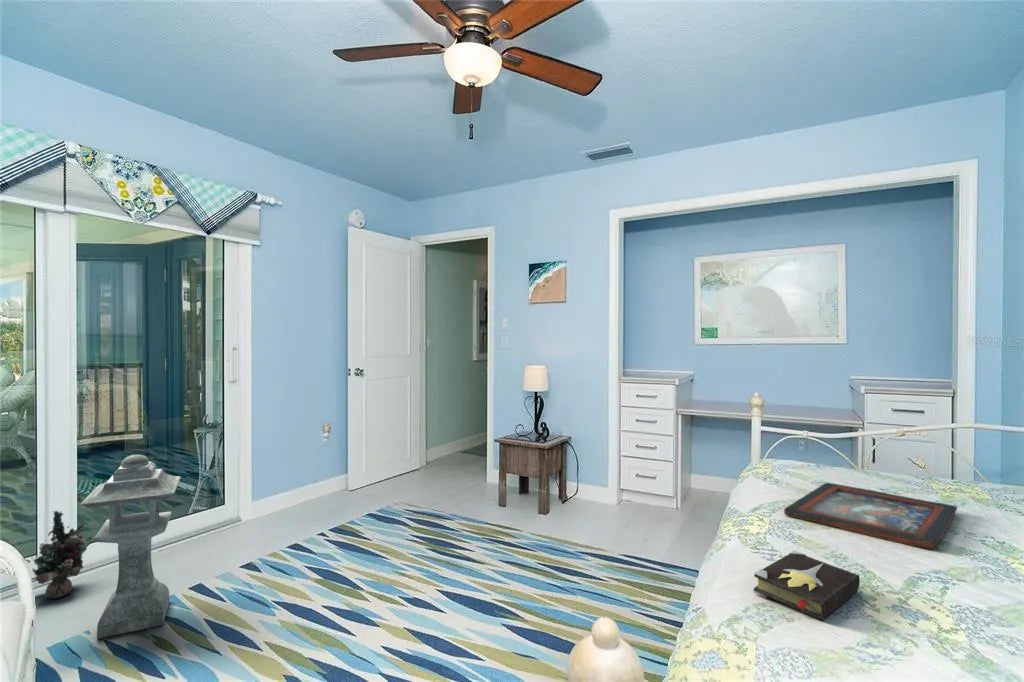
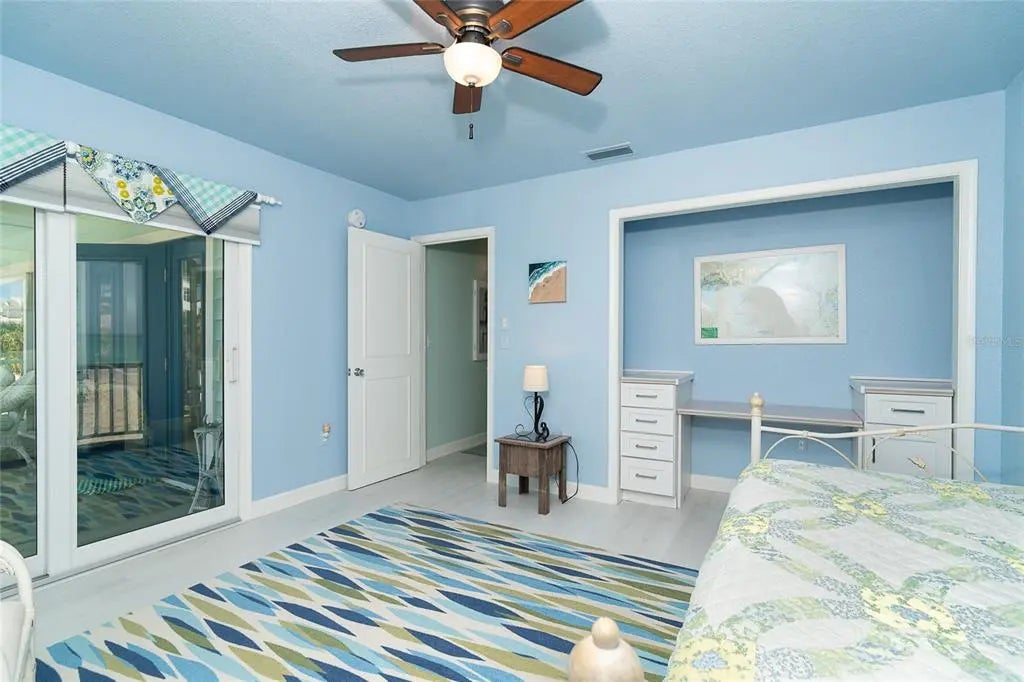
- decorative plant [23,510,95,600]
- hardback book [752,550,861,622]
- lantern [79,454,182,640]
- decorative tray [783,482,958,550]
